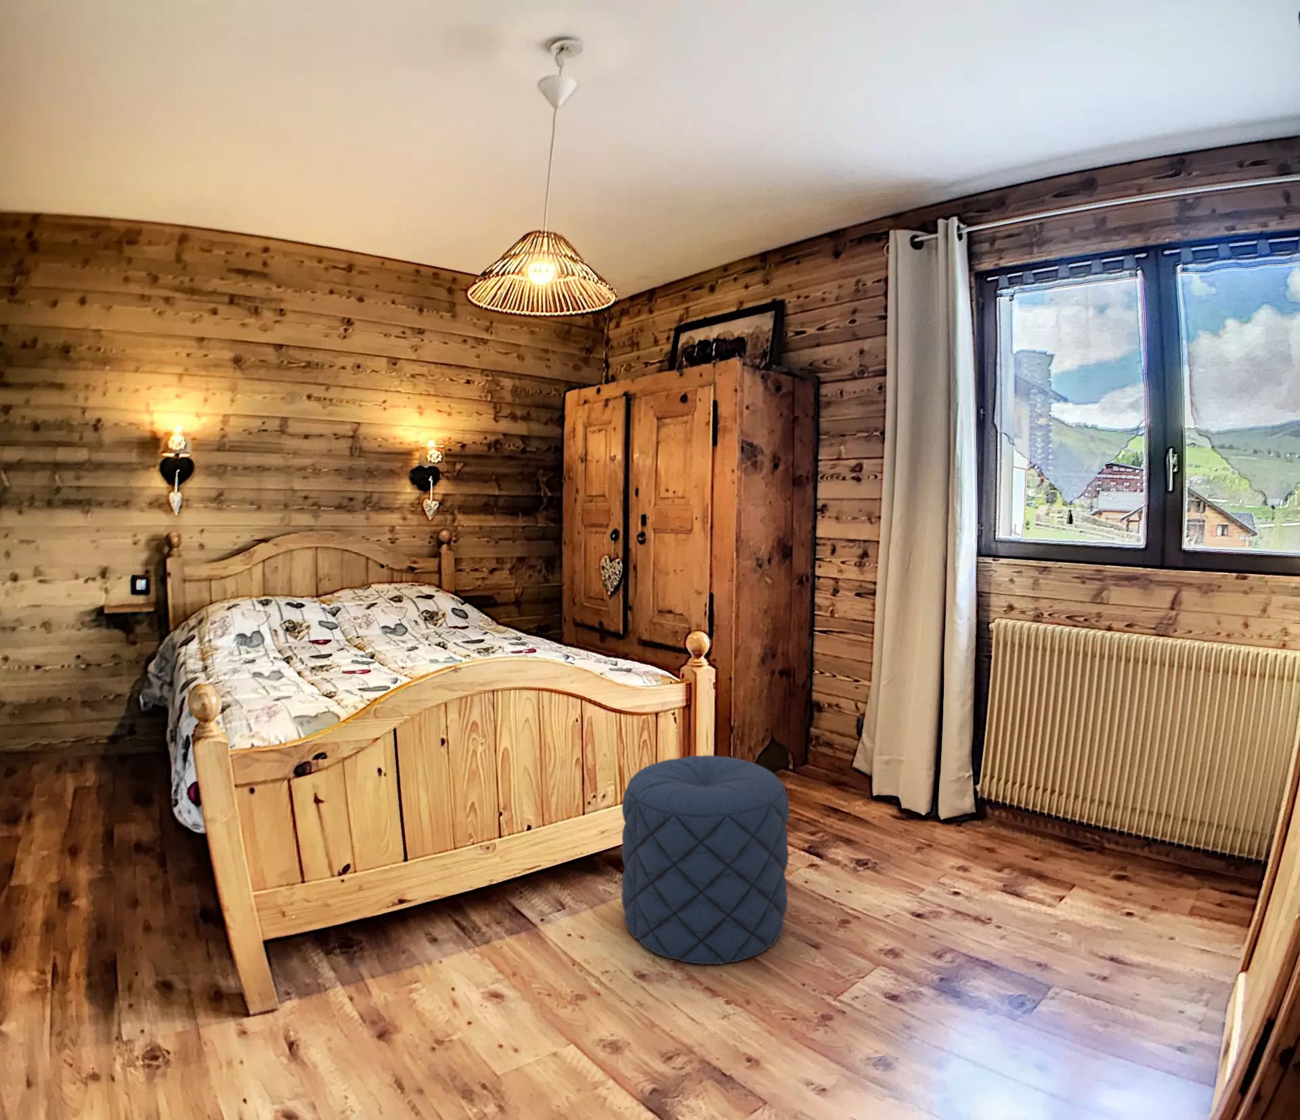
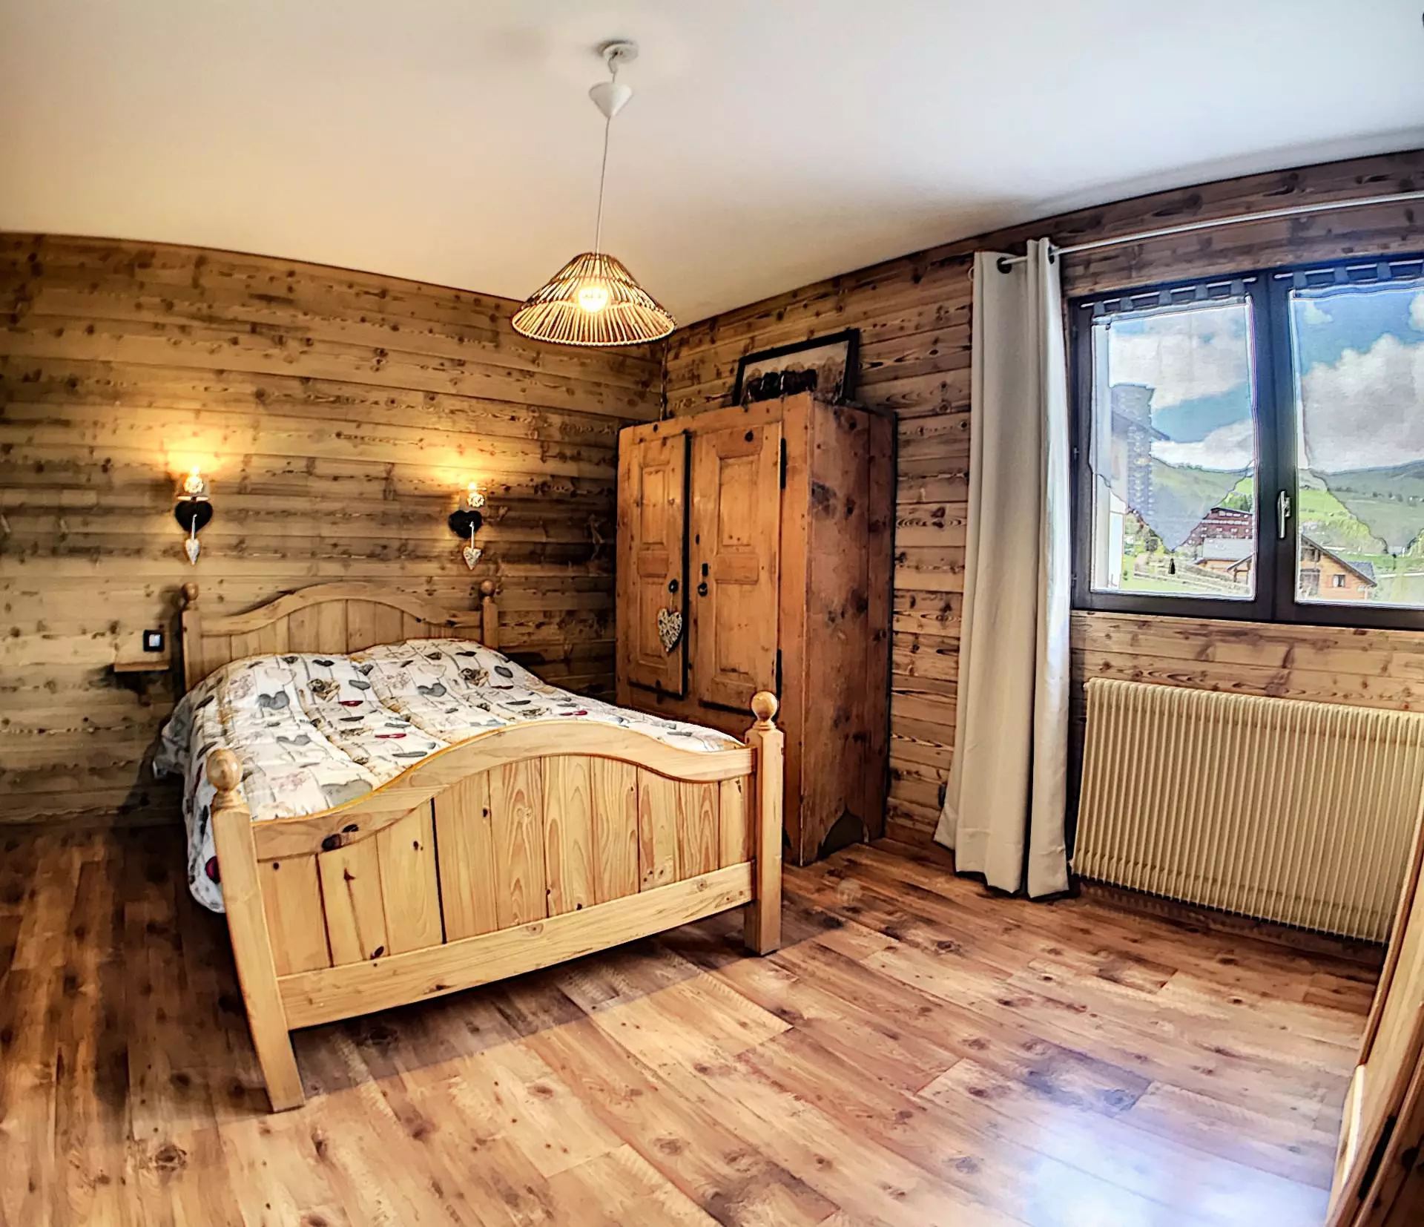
- pouf [621,754,790,965]
